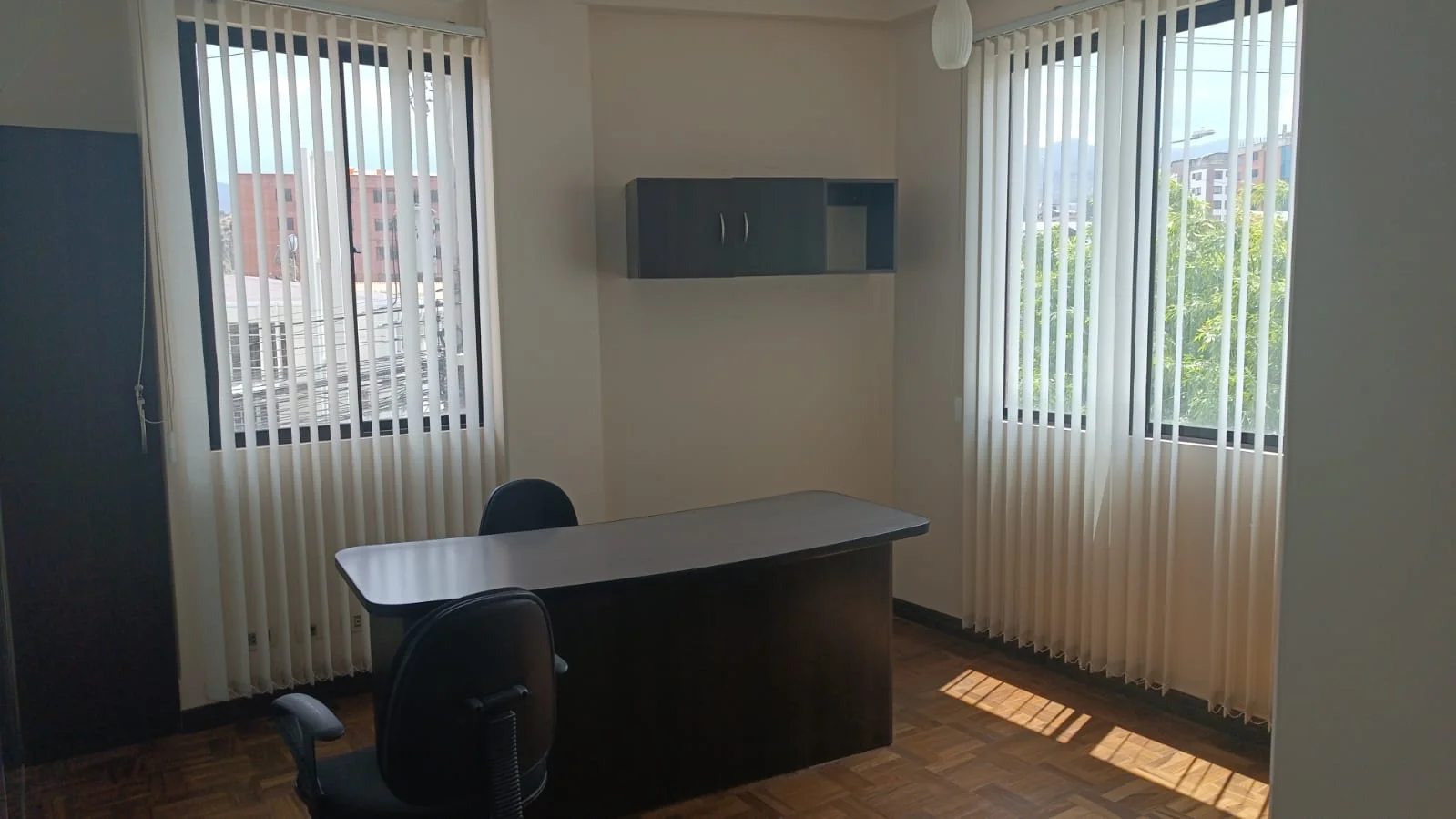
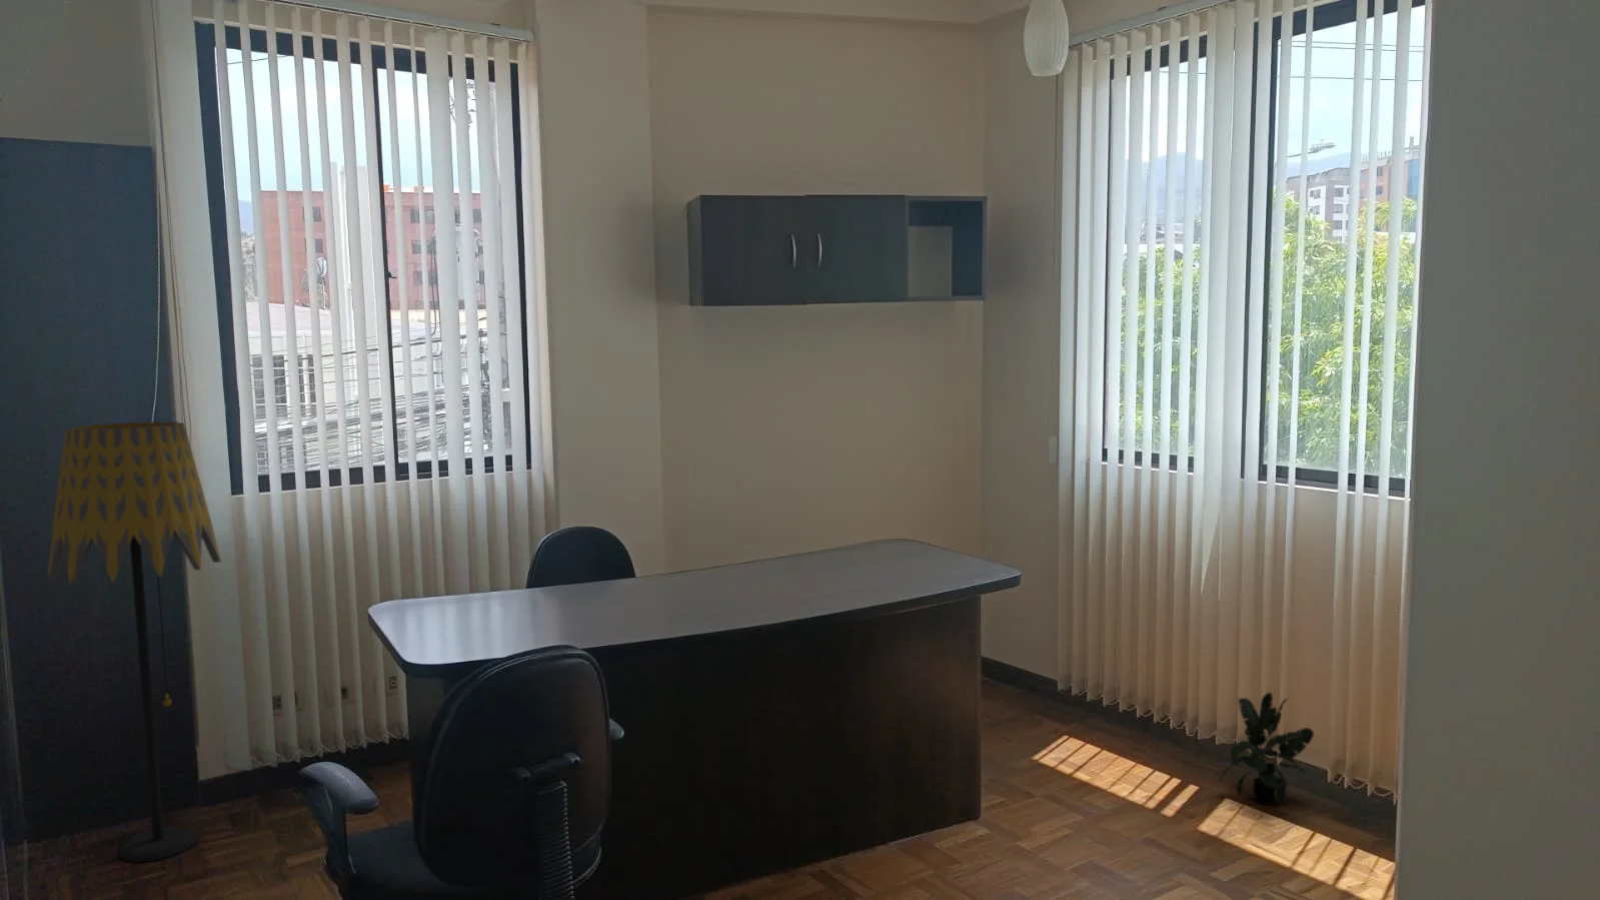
+ floor lamp [46,421,222,863]
+ potted plant [1219,692,1314,805]
